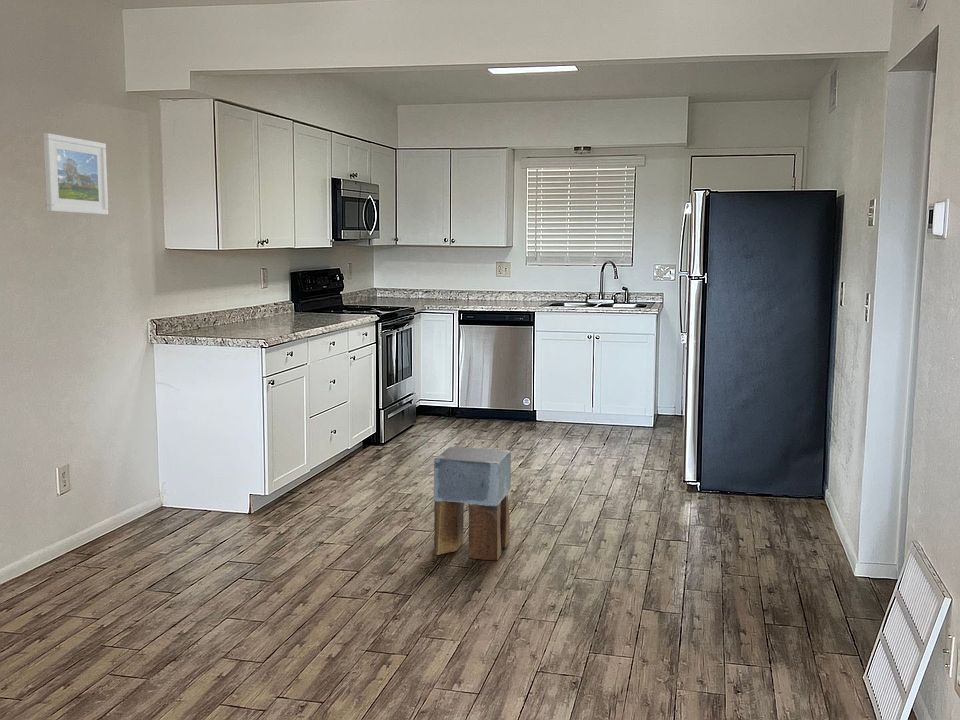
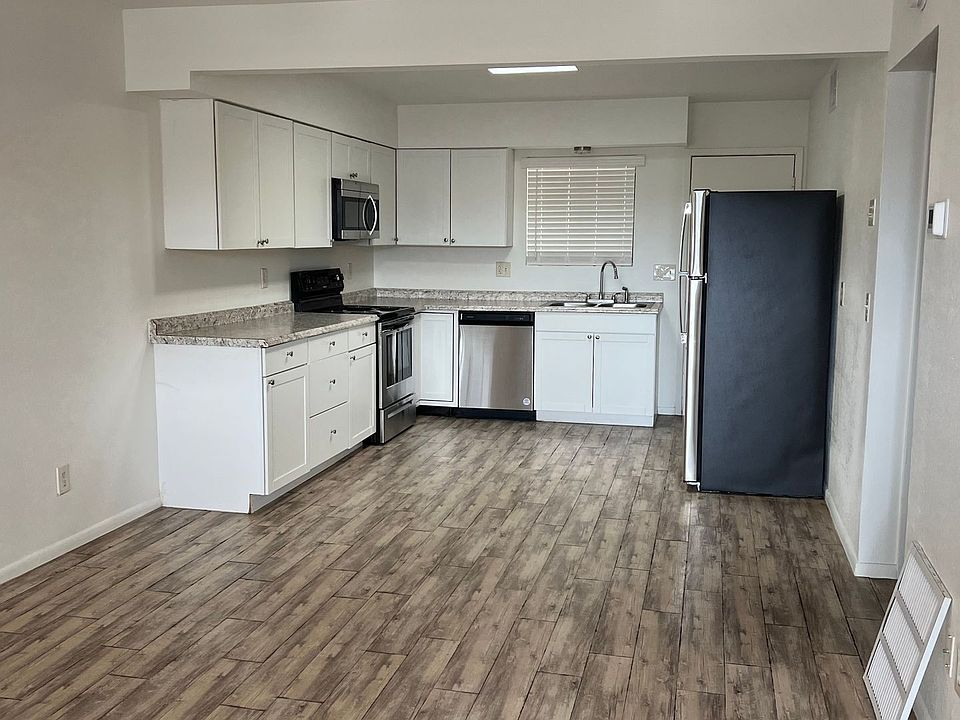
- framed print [42,132,109,216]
- stool [433,446,512,562]
